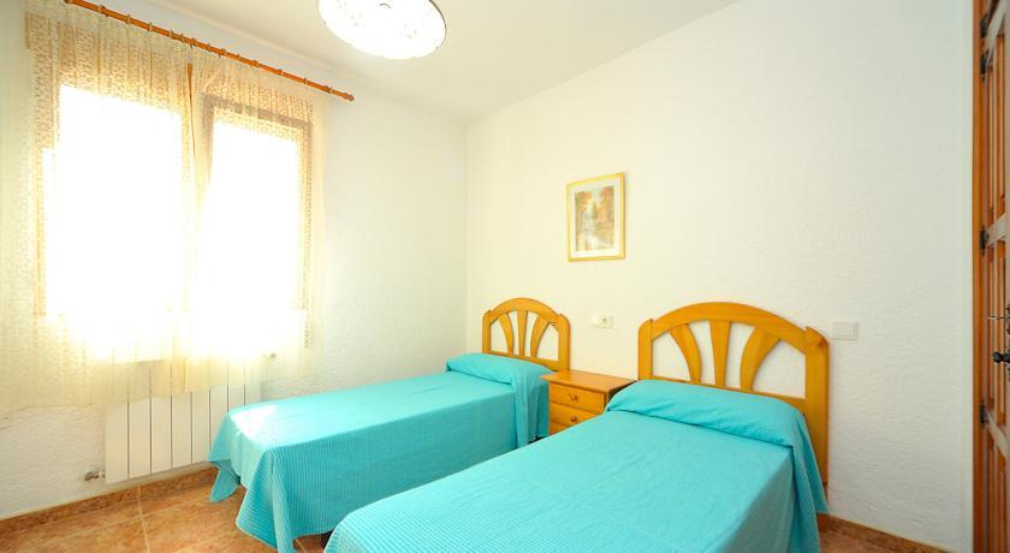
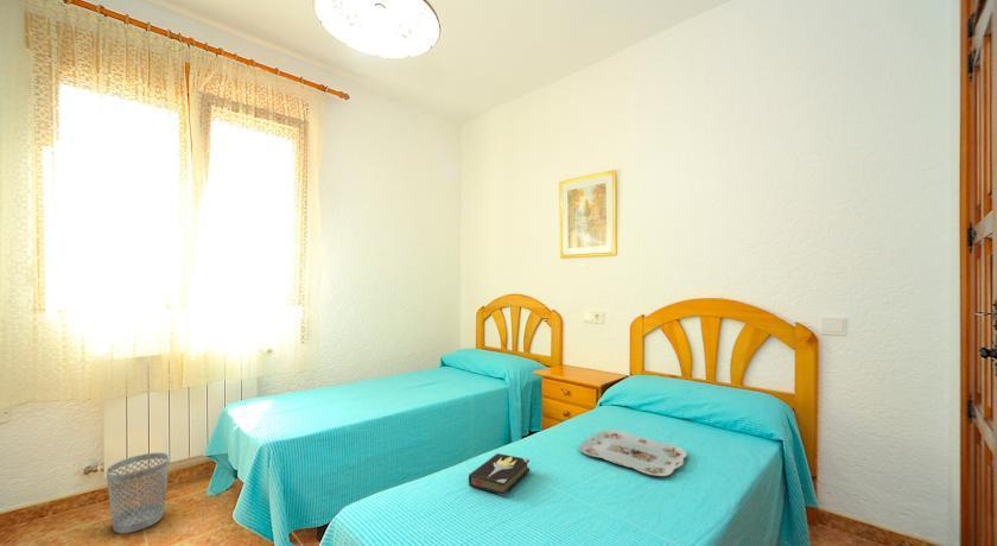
+ hardback book [468,452,531,497]
+ wastebasket [104,451,171,534]
+ serving tray [578,428,688,477]
